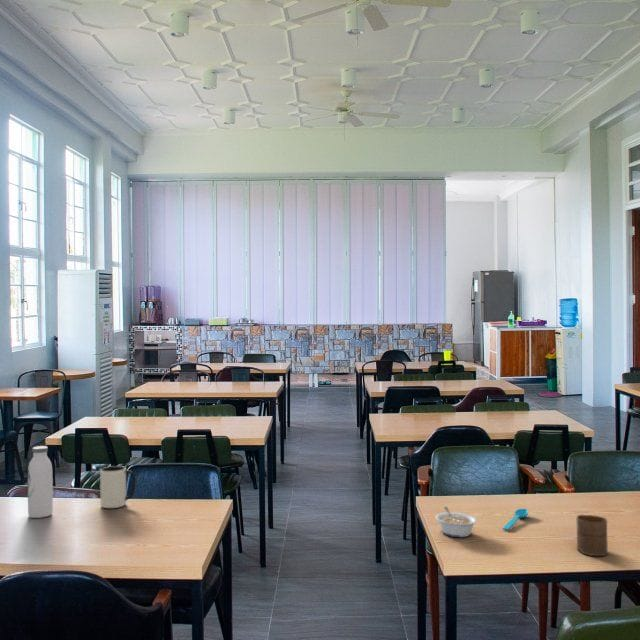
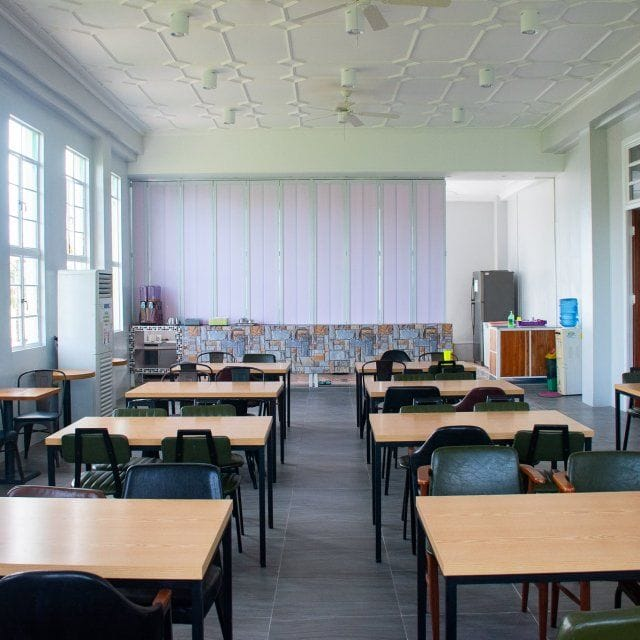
- cup [576,514,609,557]
- legume [434,506,478,538]
- spoon [502,508,530,531]
- pitcher [98,465,137,509]
- water bottle [27,445,54,519]
